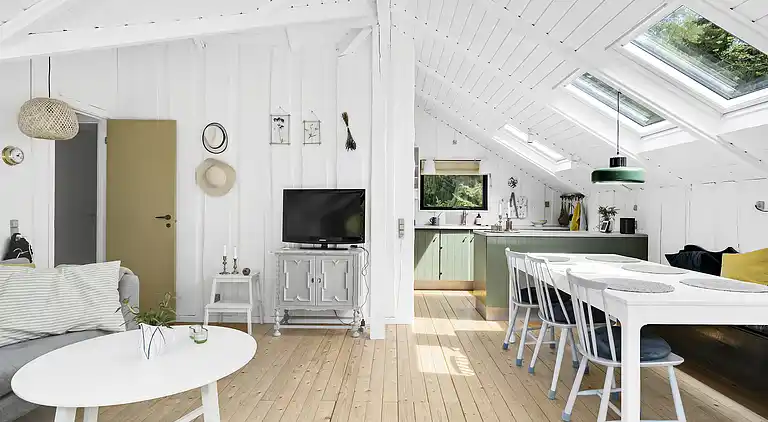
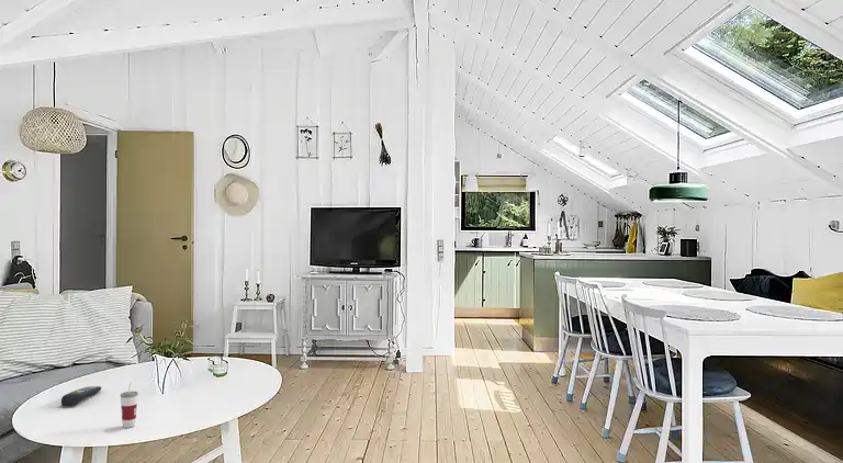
+ cup [120,382,139,429]
+ remote control [60,385,102,407]
